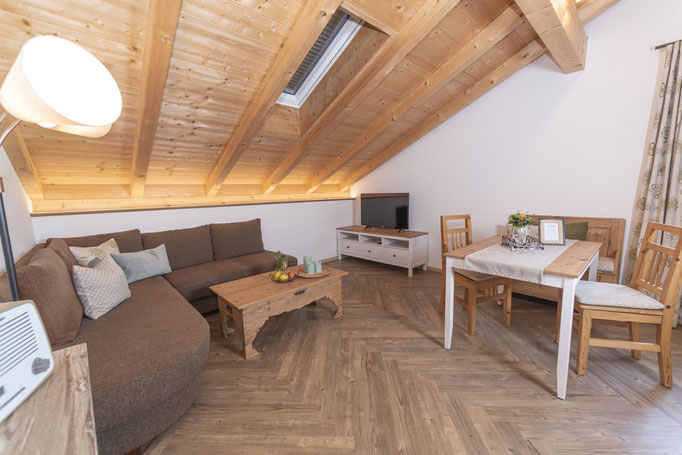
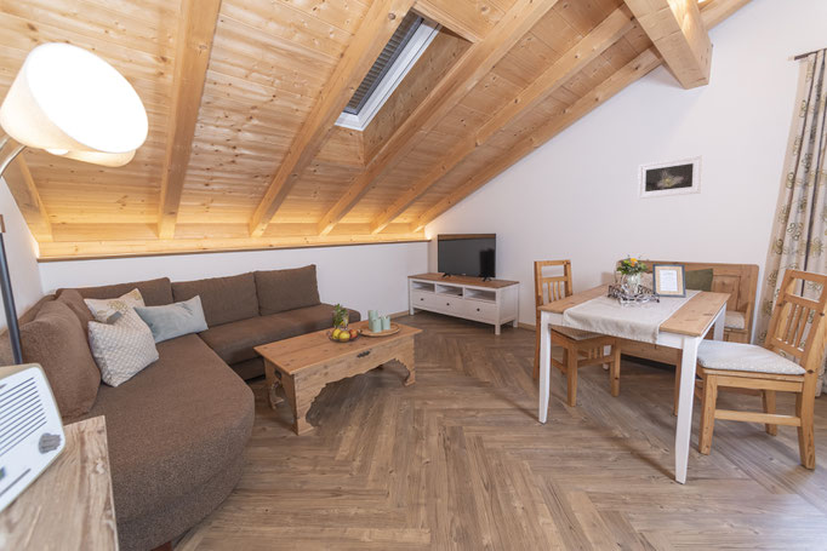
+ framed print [637,154,703,200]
